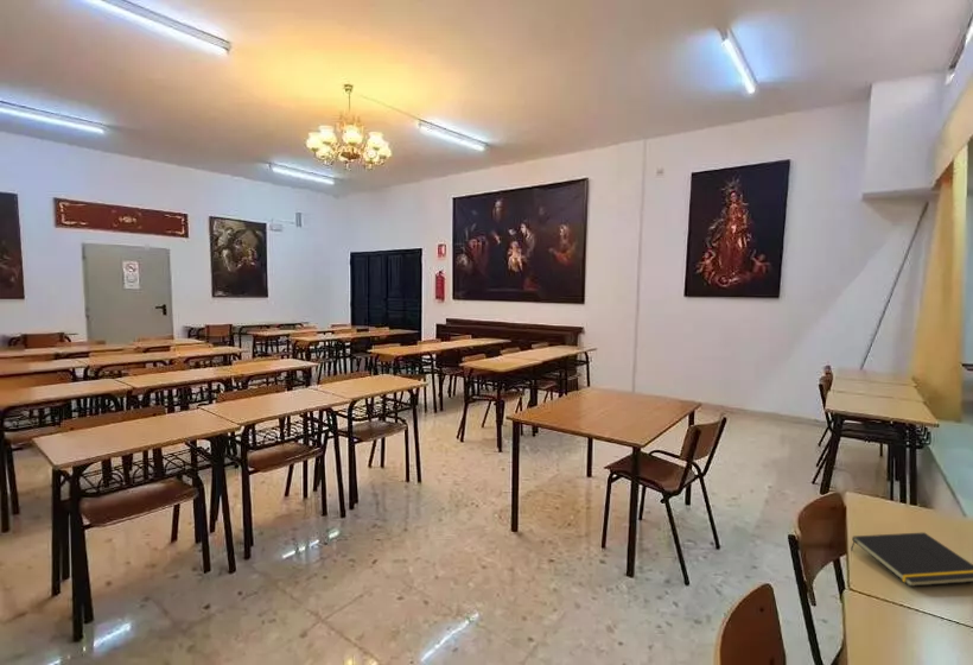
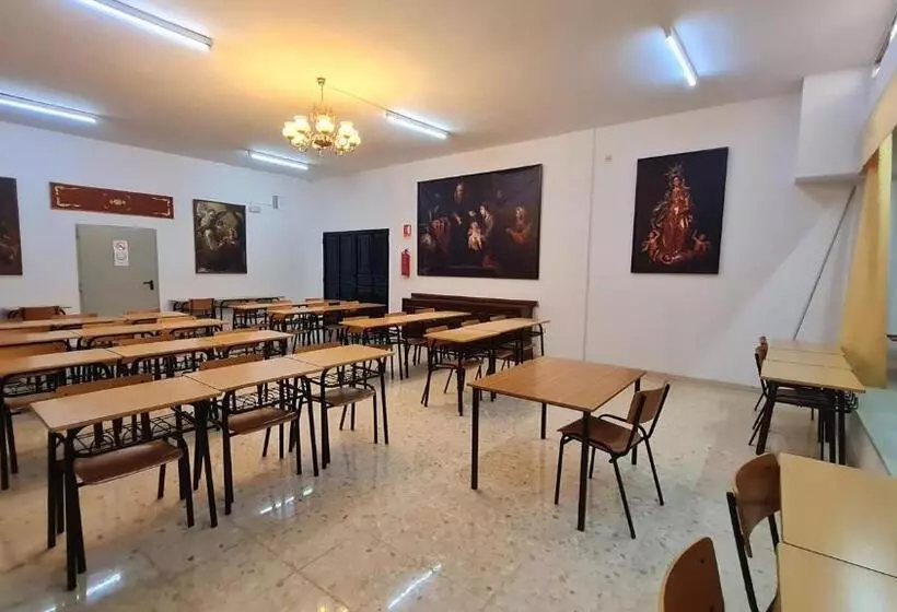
- notepad [850,531,973,588]
